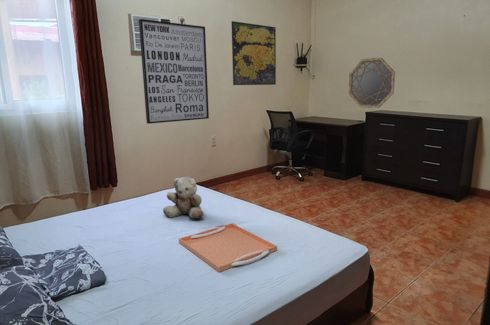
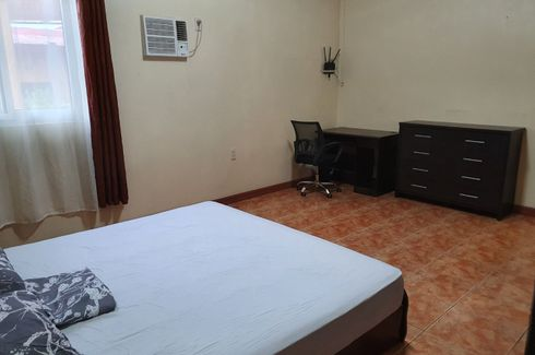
- wall art [138,18,210,125]
- teddy bear [162,176,205,219]
- serving tray [178,222,278,273]
- home mirror [348,57,396,109]
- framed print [231,20,277,86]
